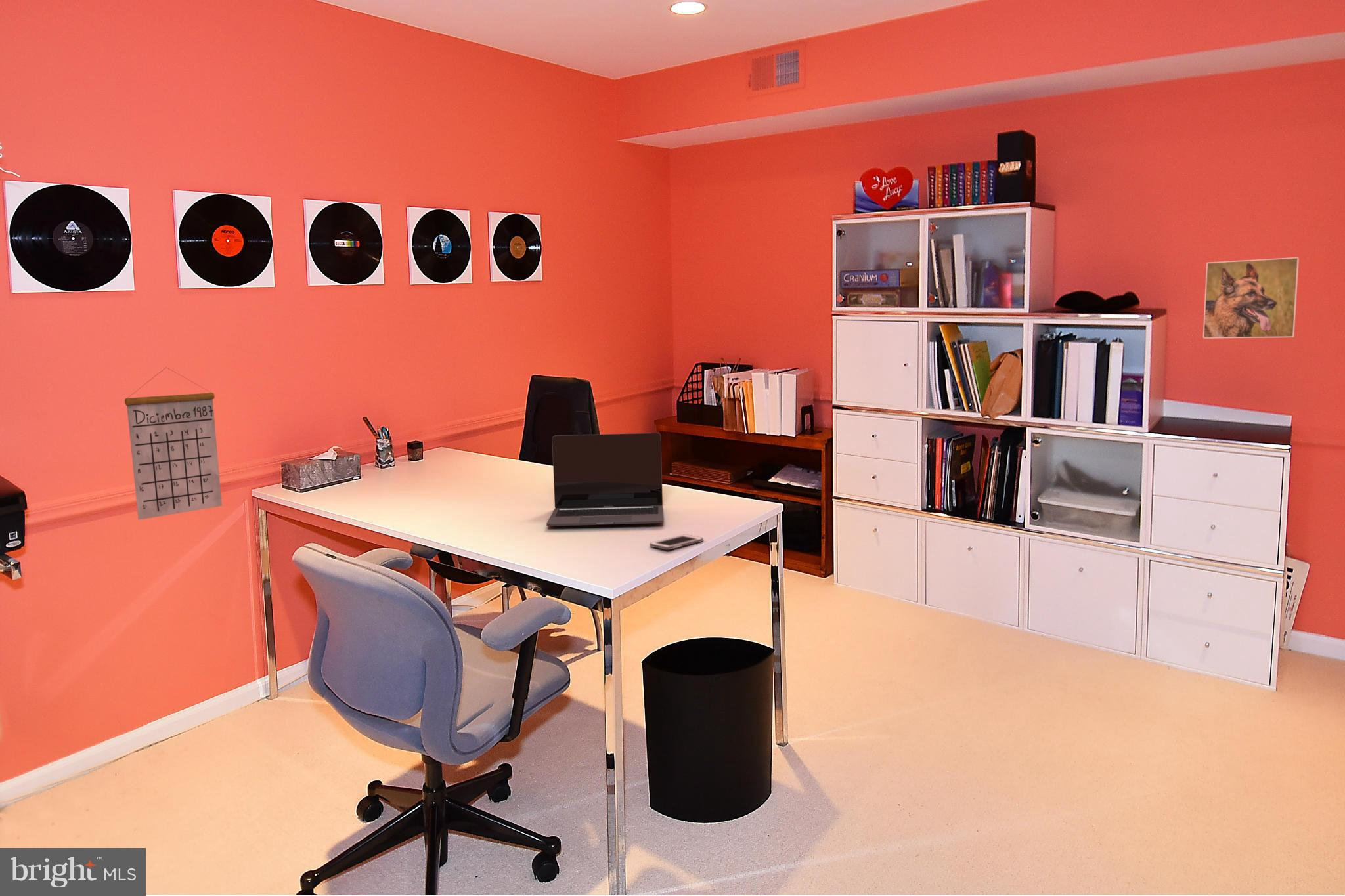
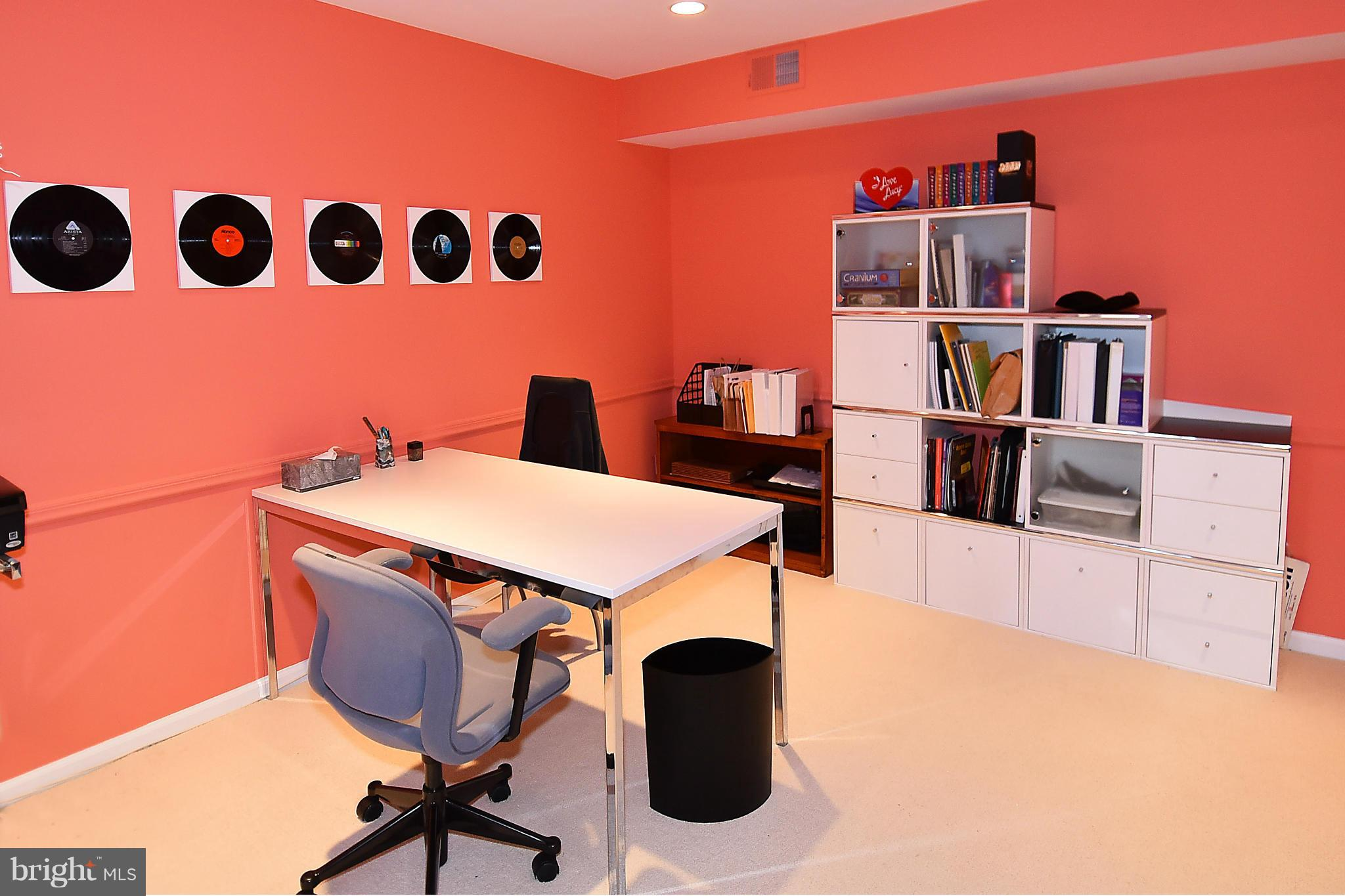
- cell phone [649,534,704,551]
- calendar [124,366,223,521]
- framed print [1202,257,1300,339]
- laptop [546,432,664,527]
